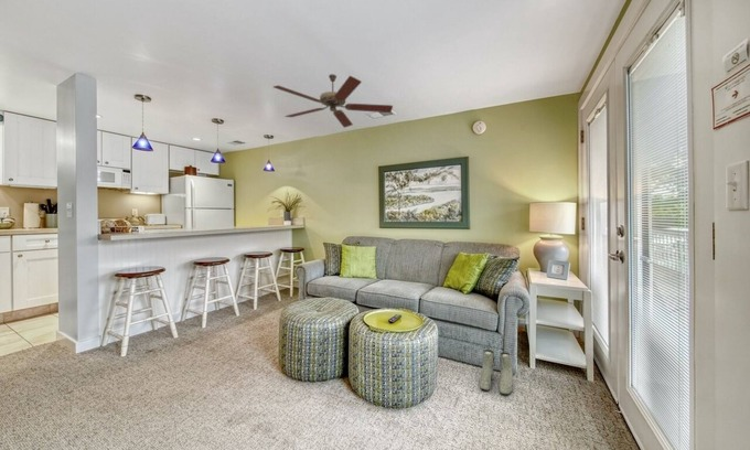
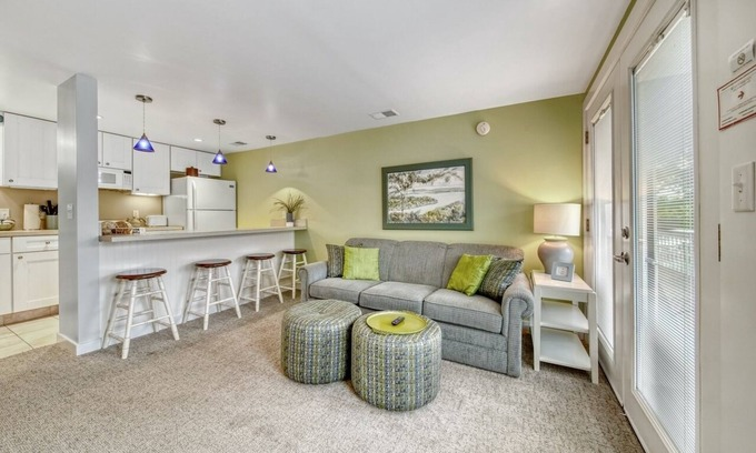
- ceiling fan [272,73,394,129]
- boots [479,349,514,396]
